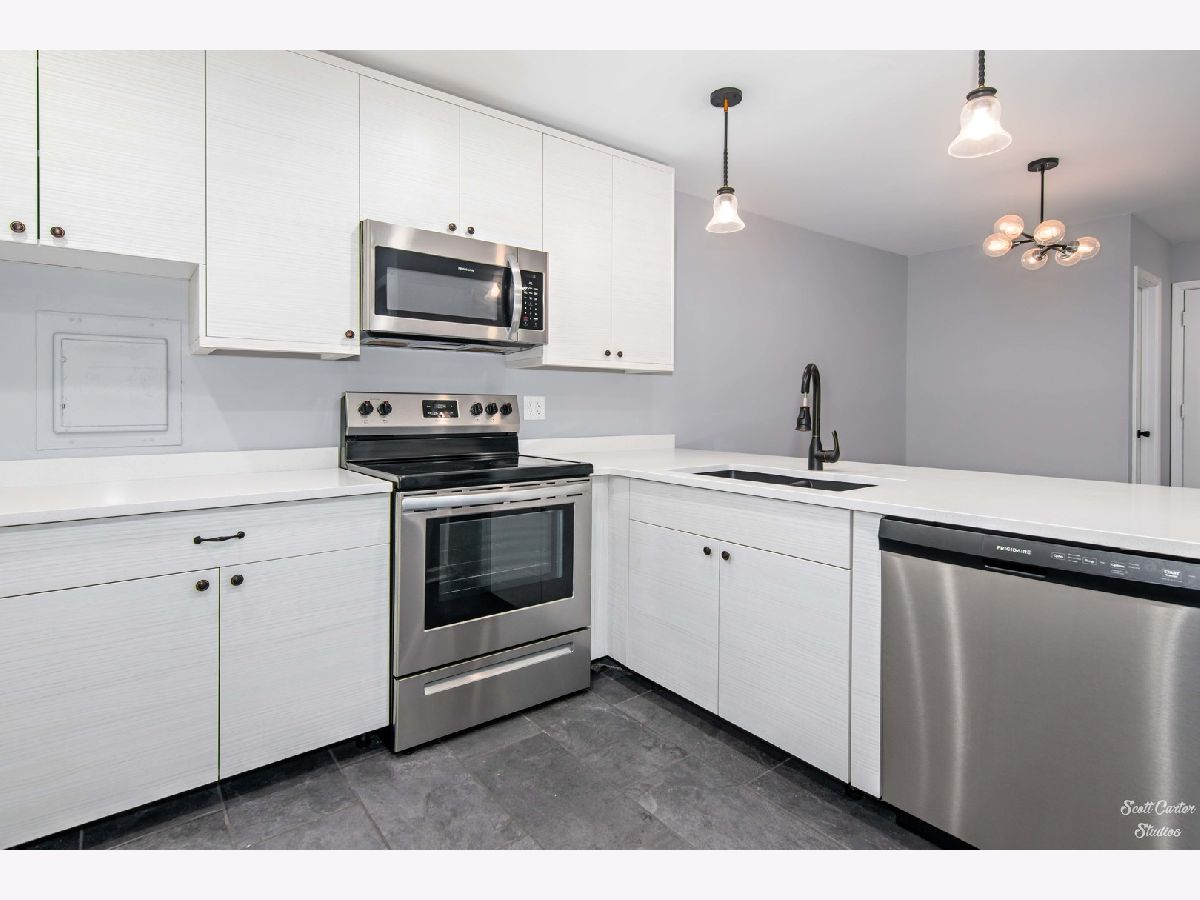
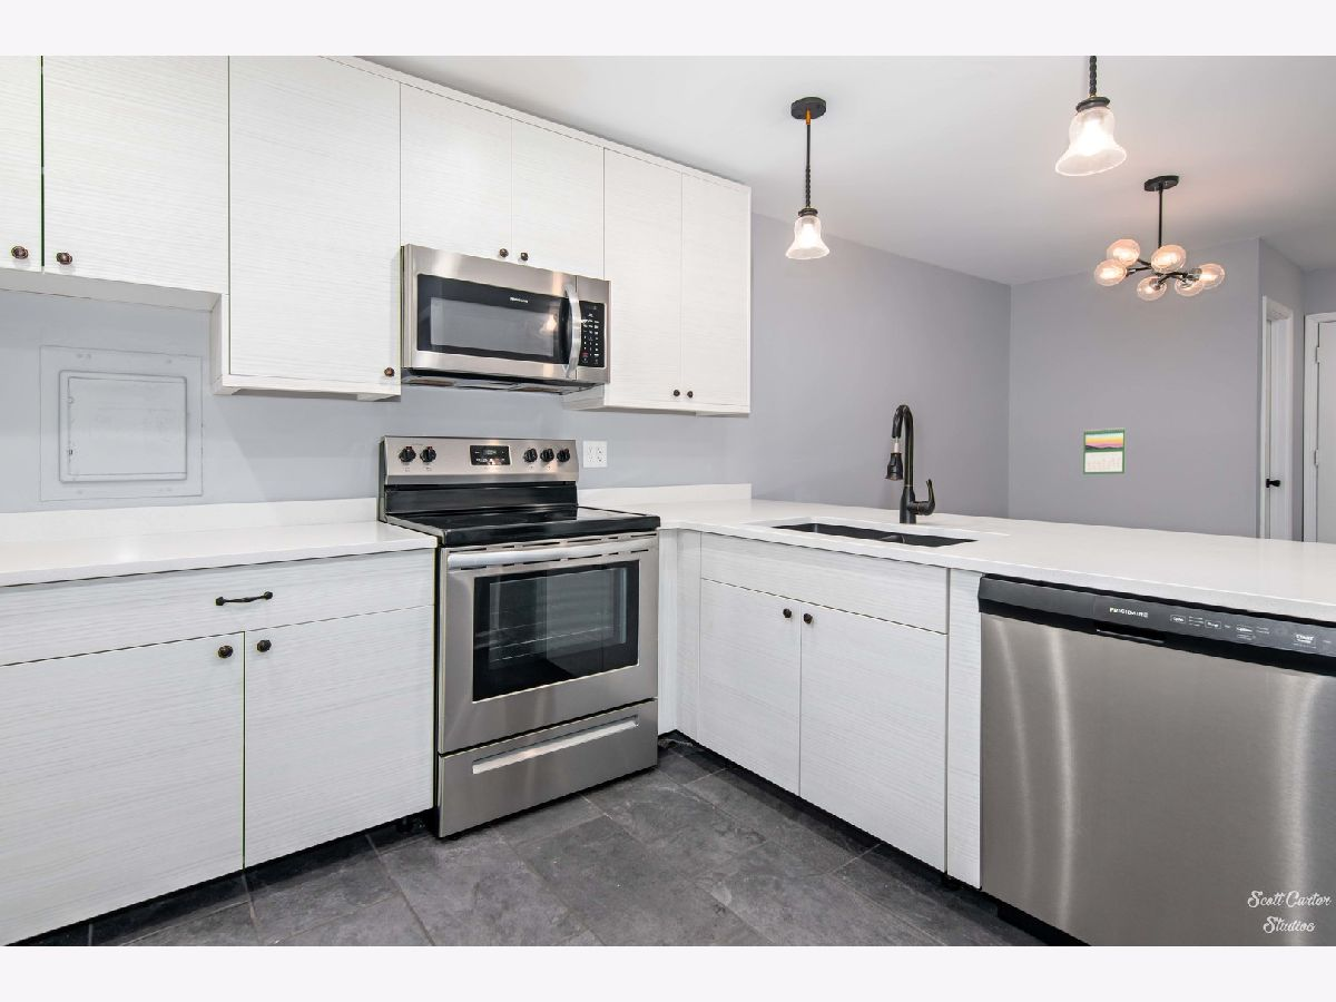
+ calendar [1082,426,1127,475]
